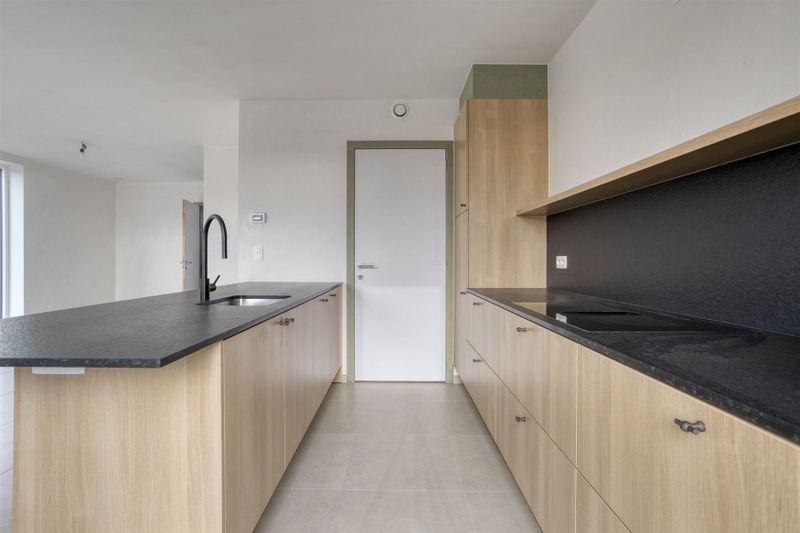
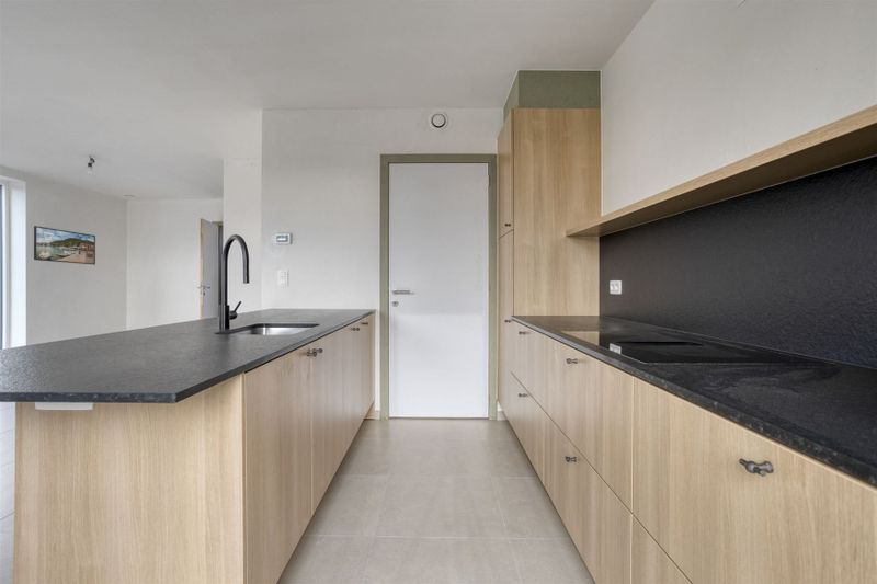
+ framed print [33,225,96,266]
